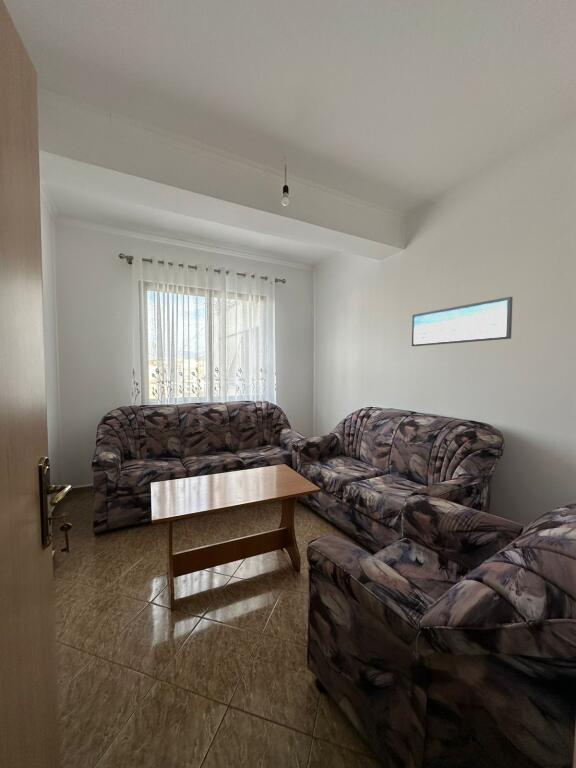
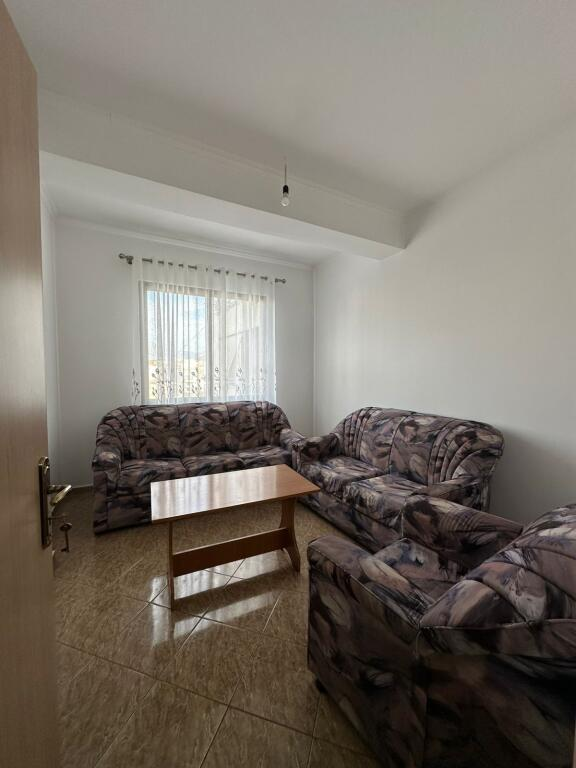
- wall art [411,296,514,347]
